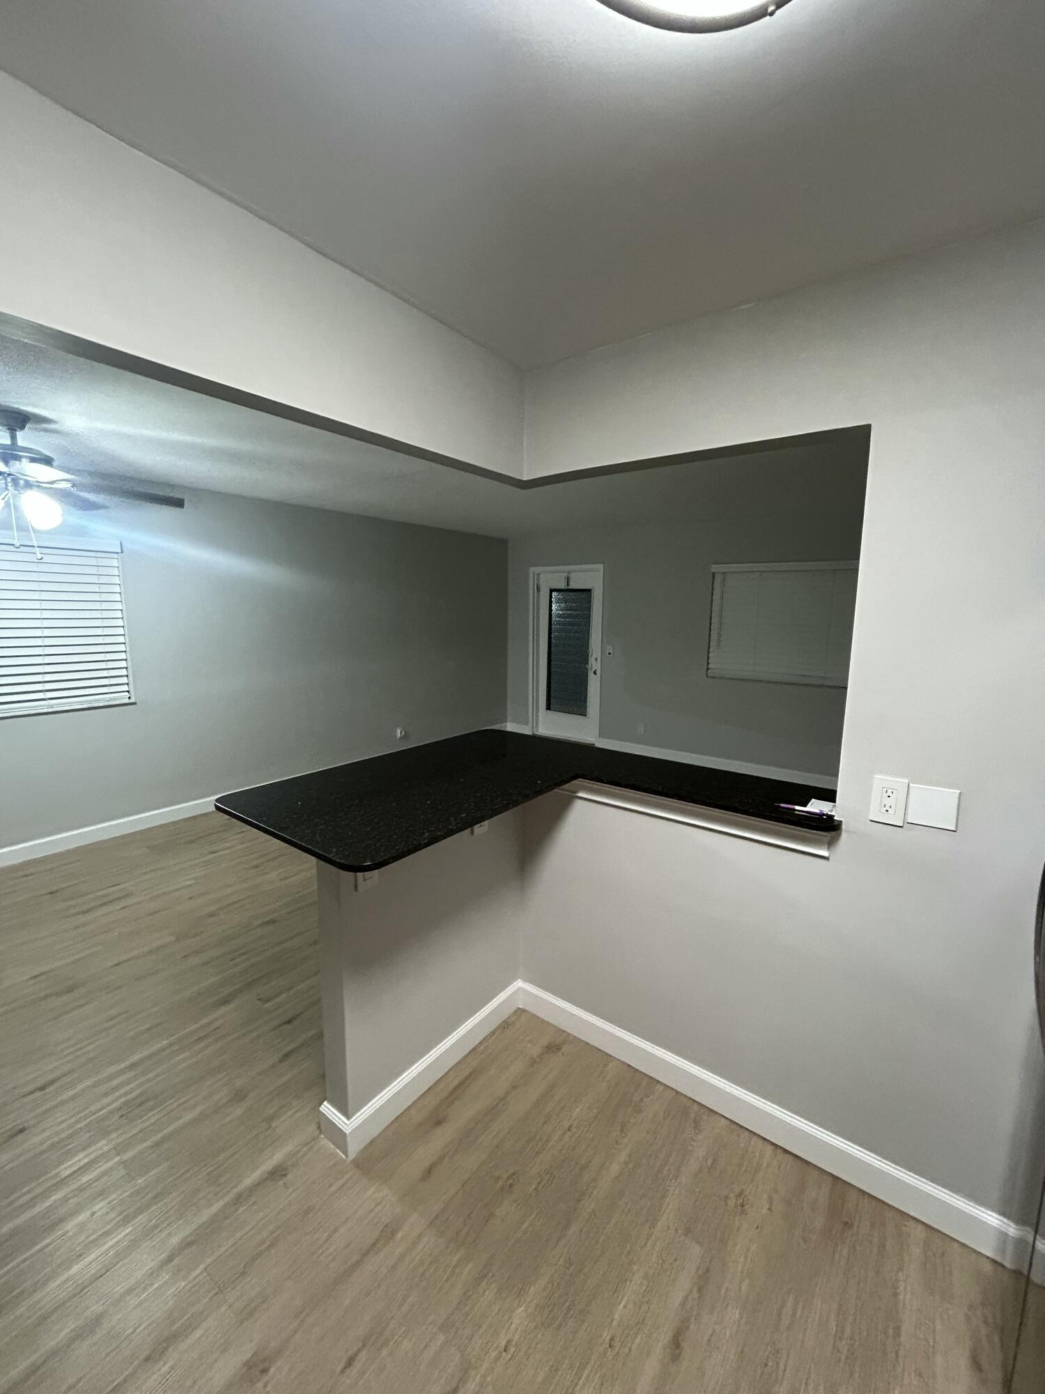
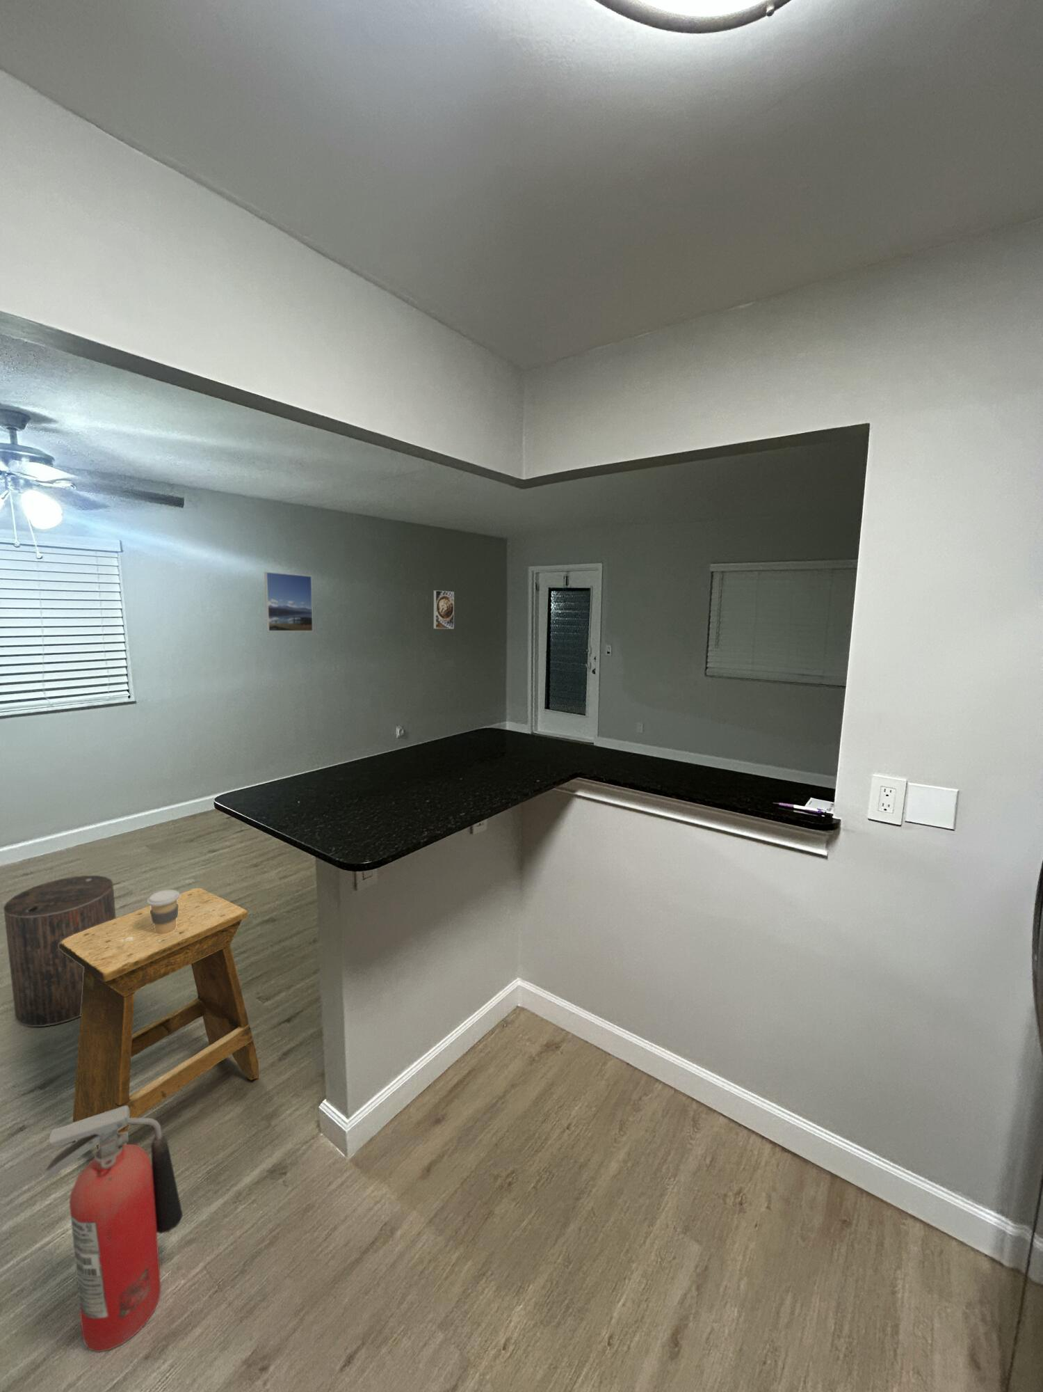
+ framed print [433,590,455,629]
+ stool [59,888,260,1151]
+ coffee cup [146,889,180,934]
+ stool [3,875,117,1027]
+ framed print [264,571,313,632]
+ fire extinguisher [43,1106,184,1353]
